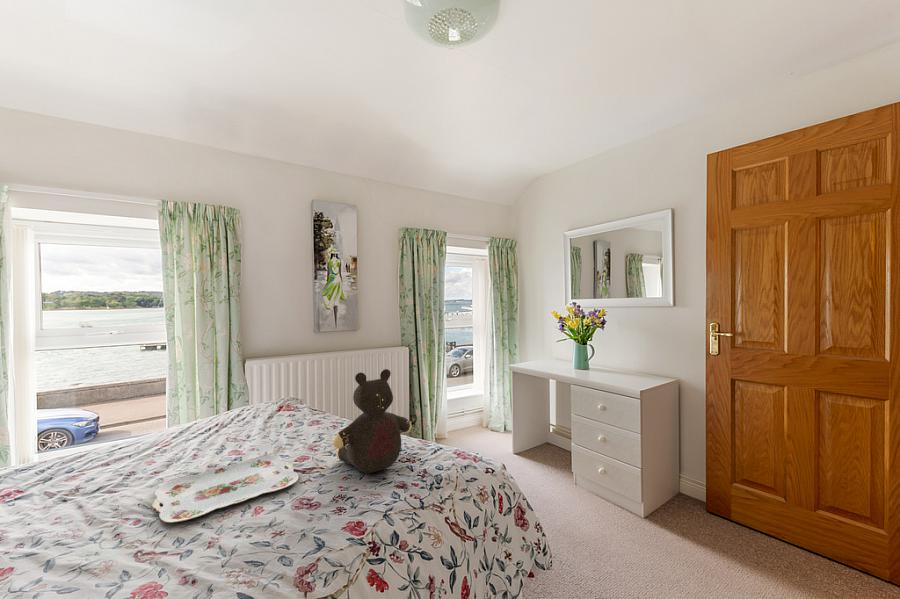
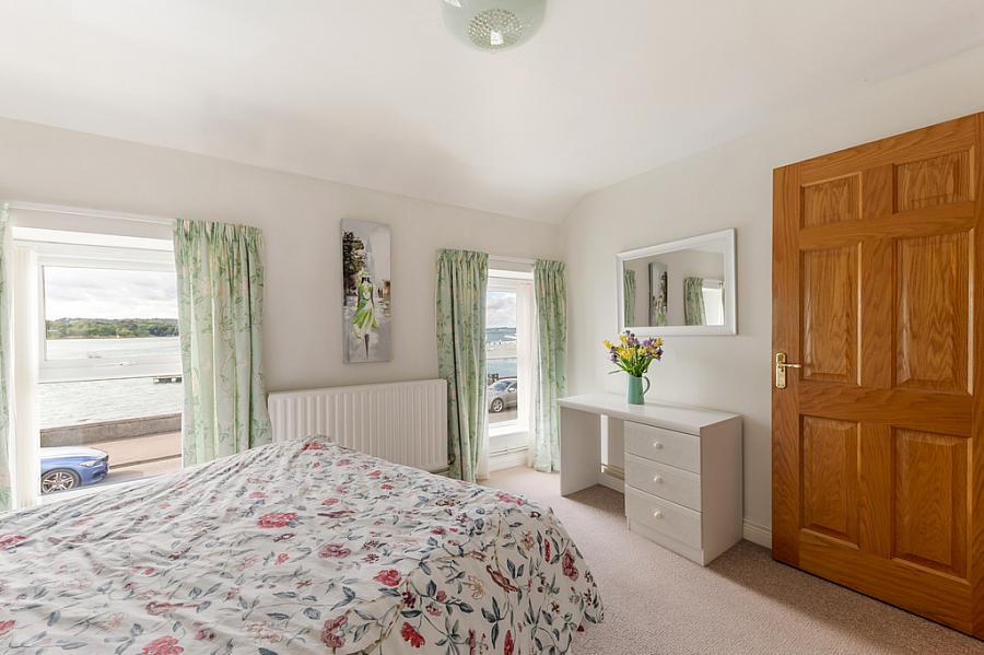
- serving tray [151,455,300,524]
- teddy bear [332,368,413,474]
